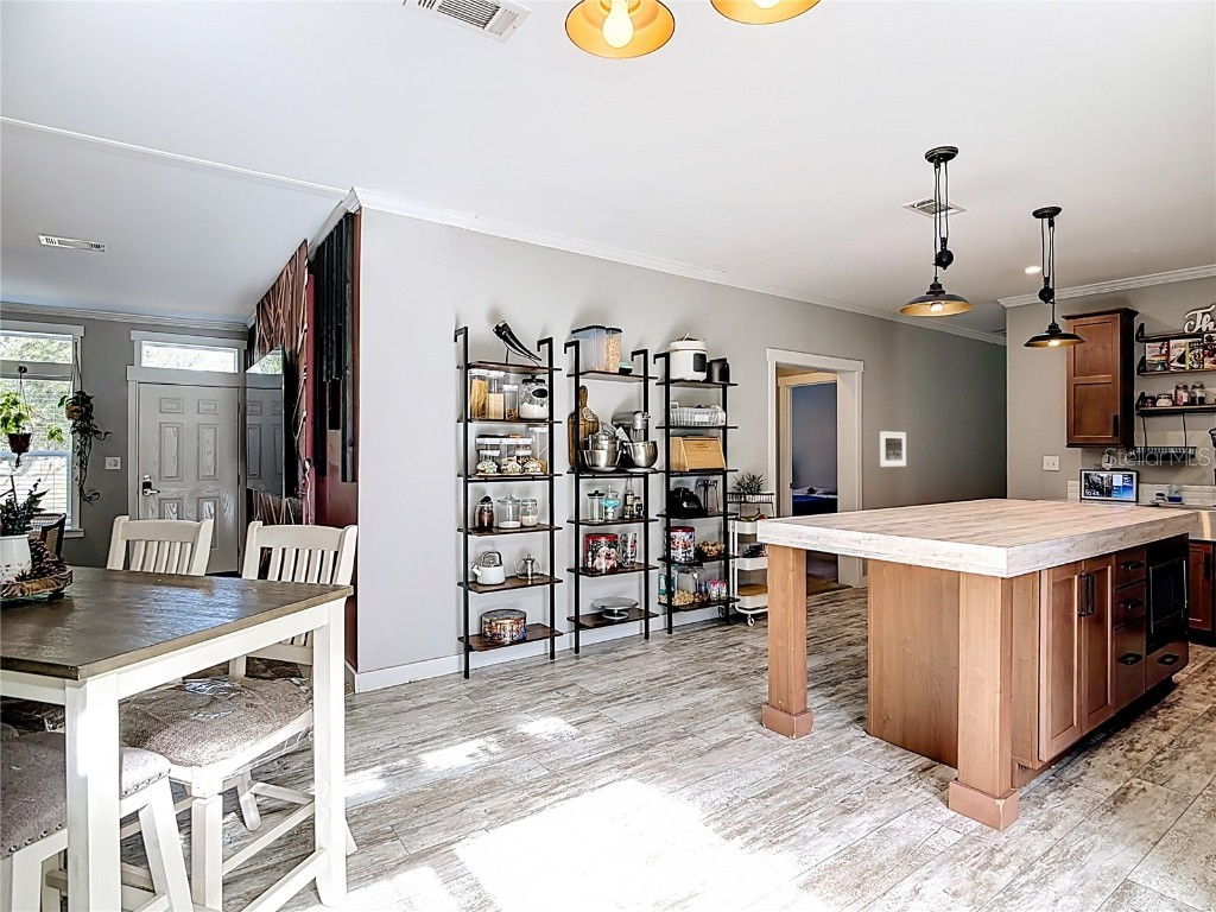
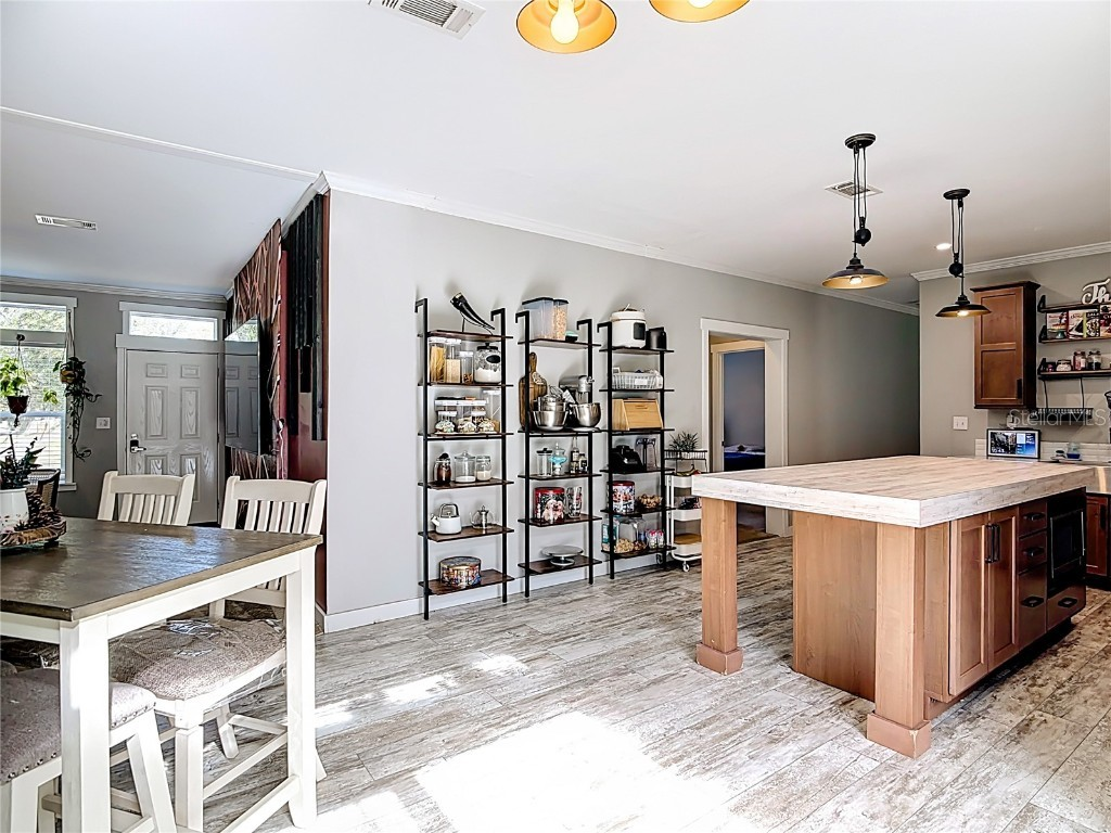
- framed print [879,430,907,468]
